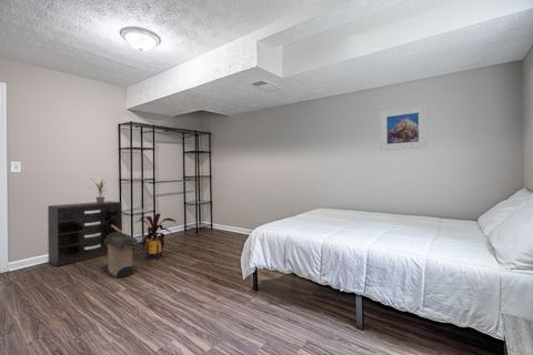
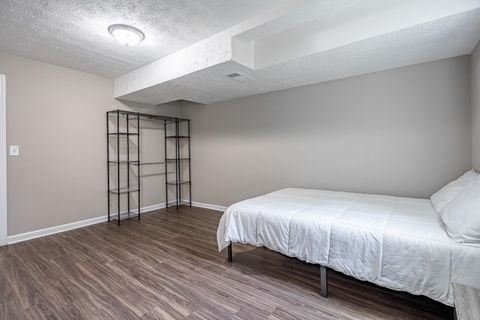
- dresser [47,200,122,267]
- house plant [133,212,178,261]
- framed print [379,103,428,152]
- potted plant [88,178,108,204]
- laundry hamper [104,225,139,278]
